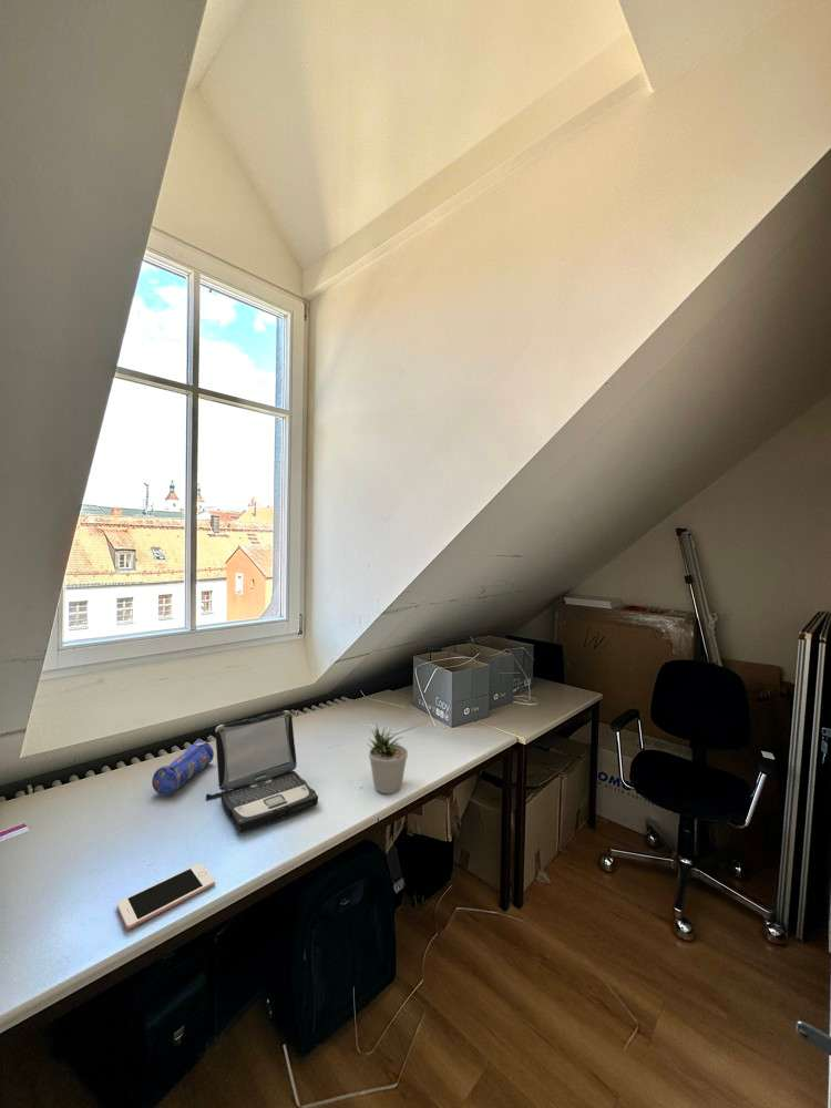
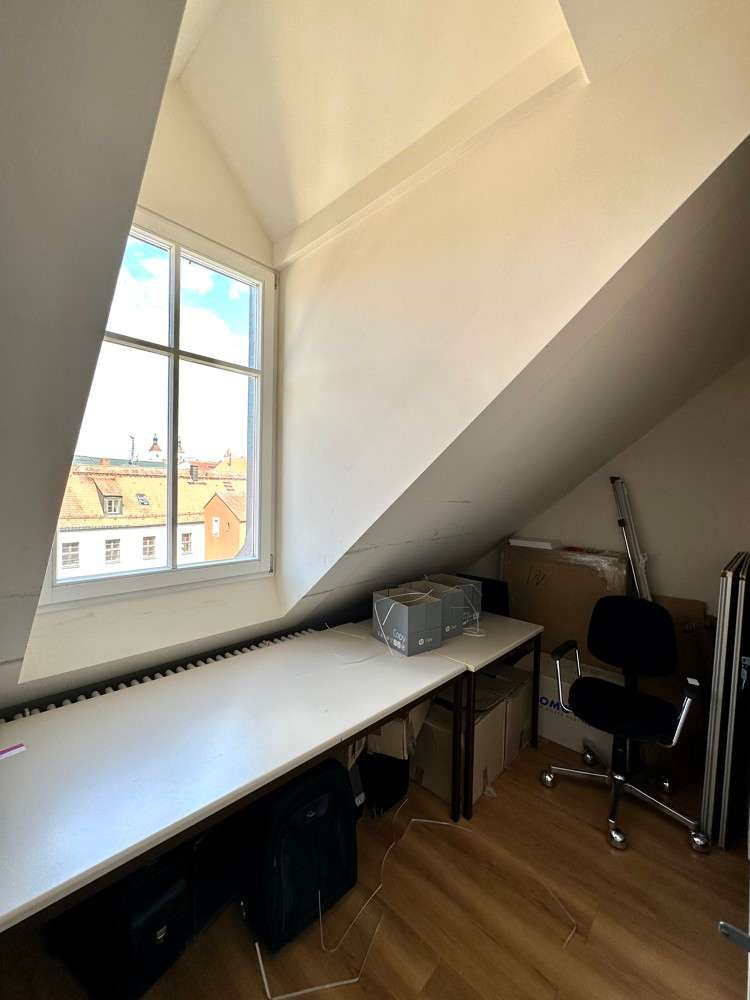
- cell phone [116,862,216,931]
- laptop [205,709,319,833]
- pencil case [151,739,215,797]
- potted plant [368,722,409,794]
